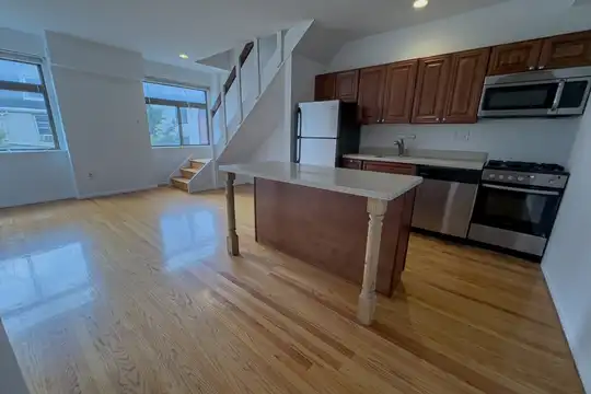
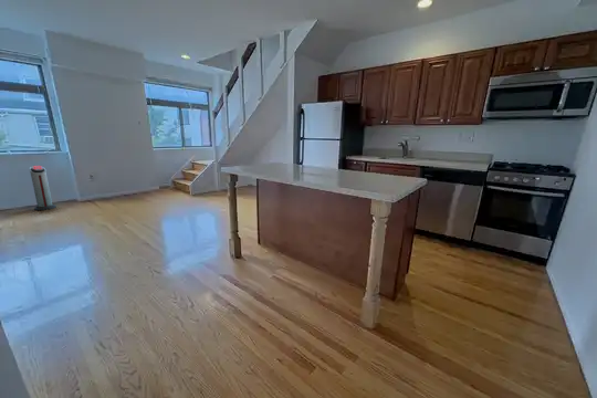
+ air purifier [29,165,57,211]
